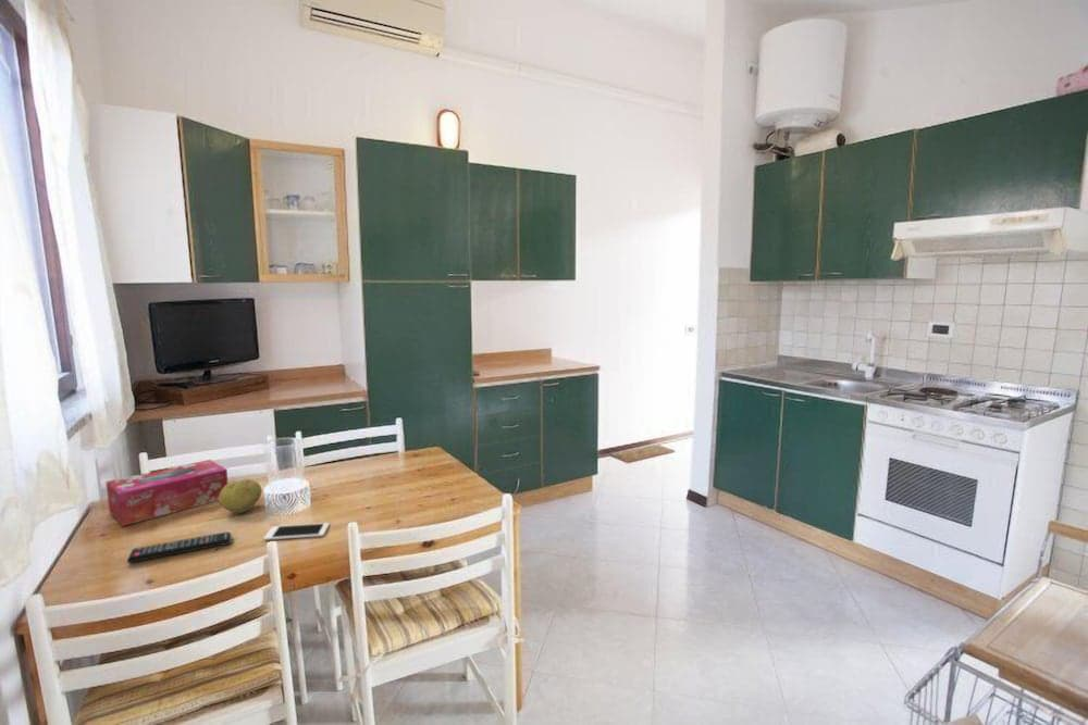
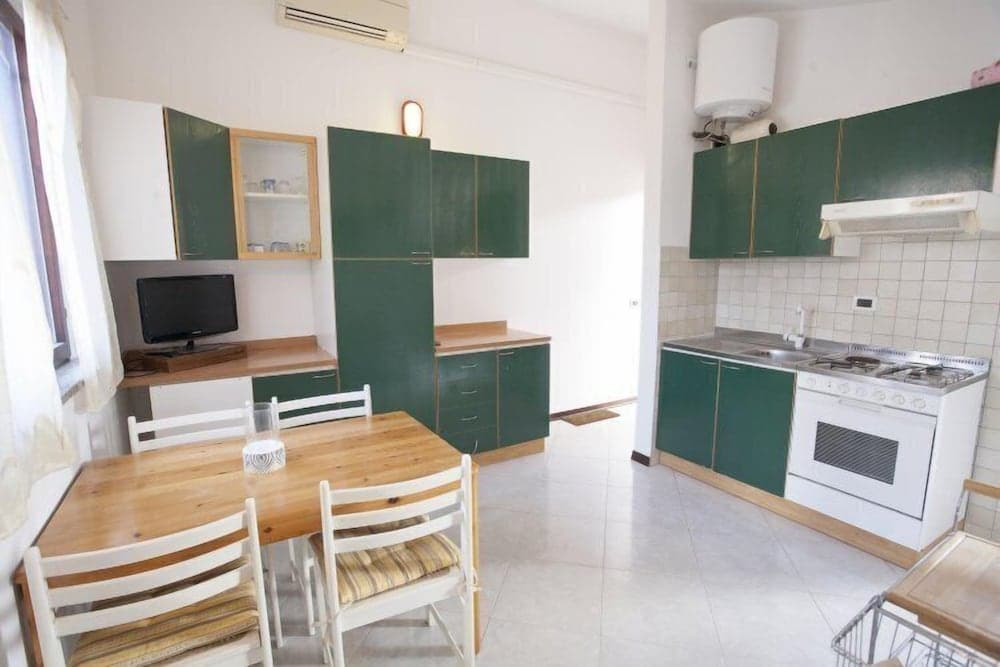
- remote control [126,530,233,564]
- cell phone [262,522,330,541]
- fruit [219,478,263,514]
- tissue box [104,459,230,527]
